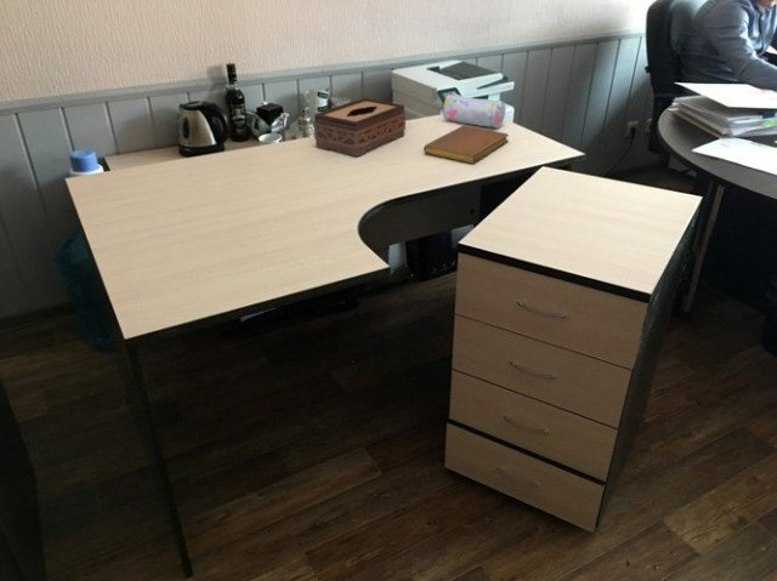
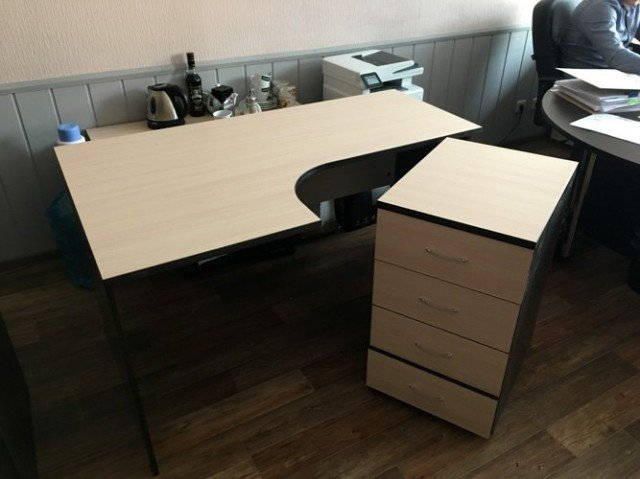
- pencil case [441,91,506,130]
- tissue box [312,97,407,158]
- notebook [422,125,510,165]
